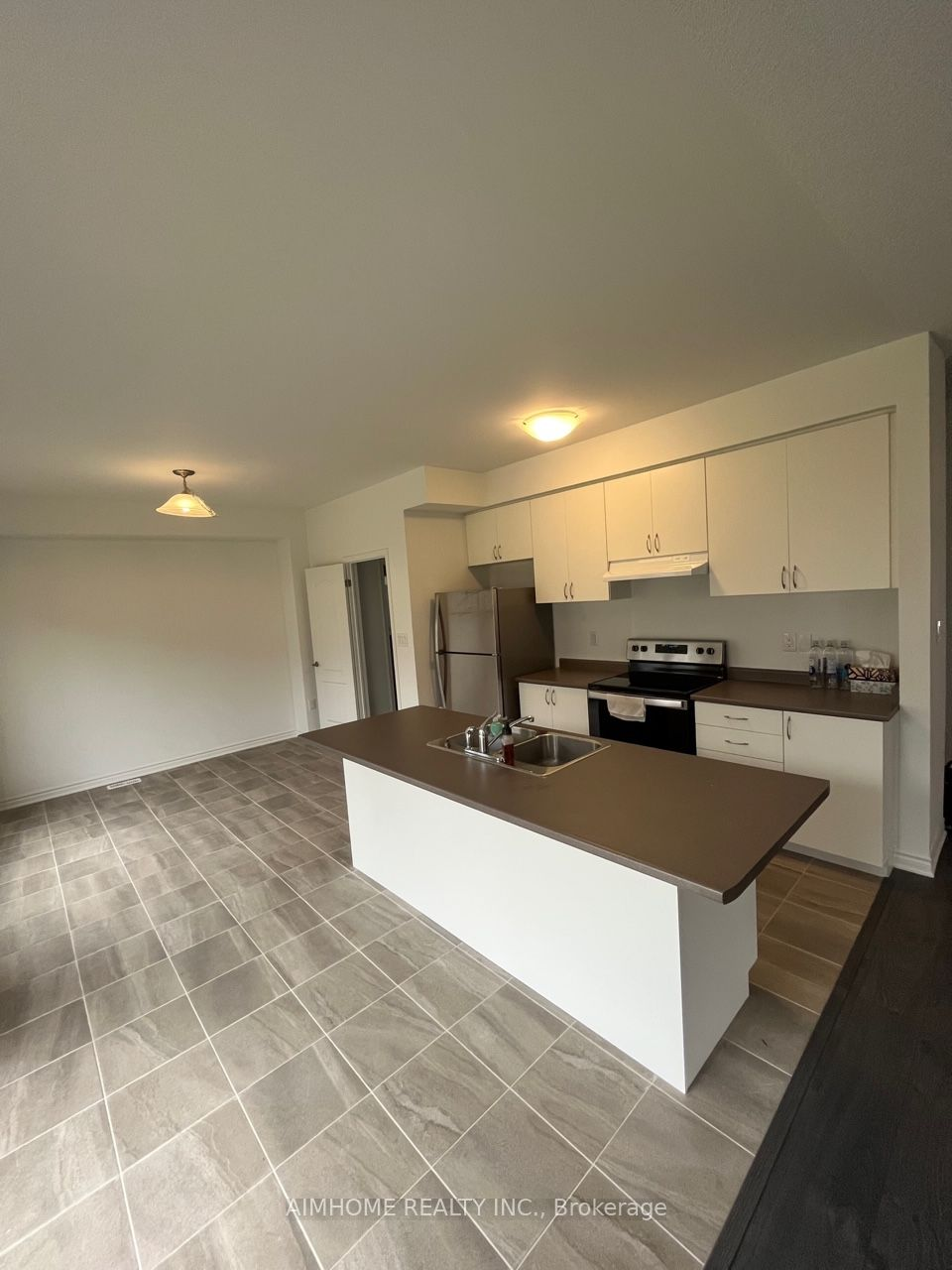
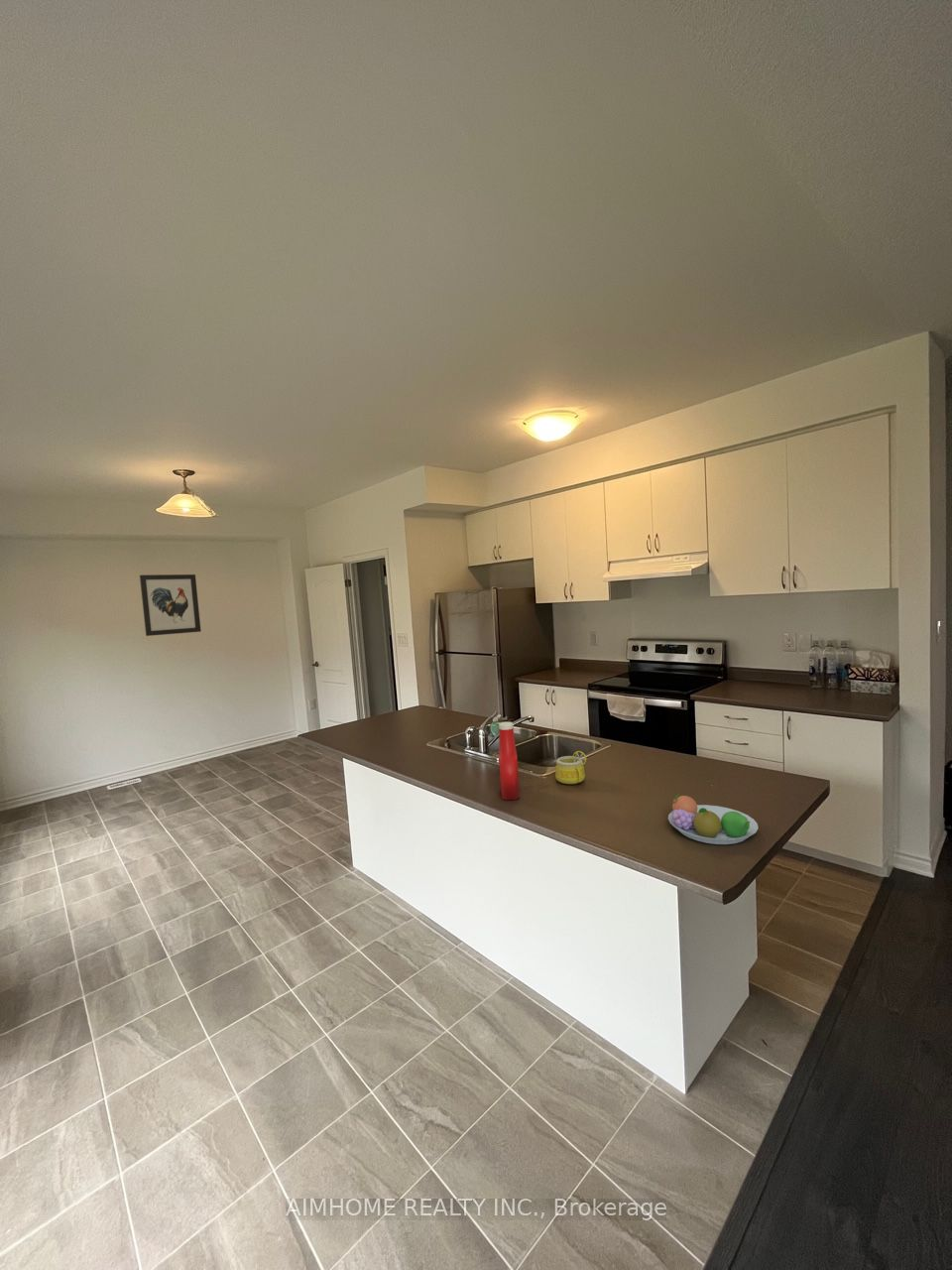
+ wall art [139,573,202,637]
+ fruit bowl [667,794,760,845]
+ mug [554,750,587,785]
+ soap bottle [498,721,521,802]
